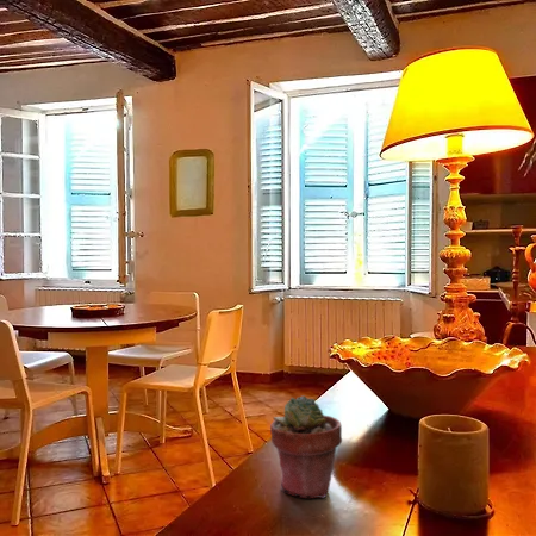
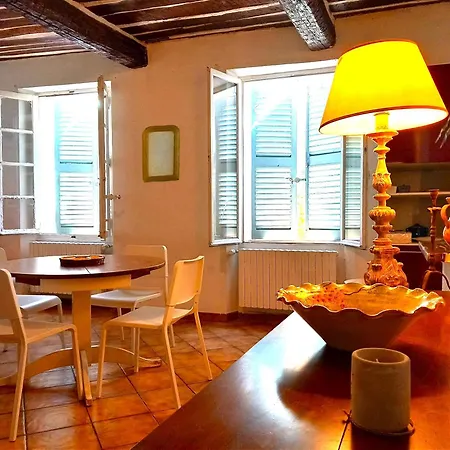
- potted succulent [269,394,343,499]
